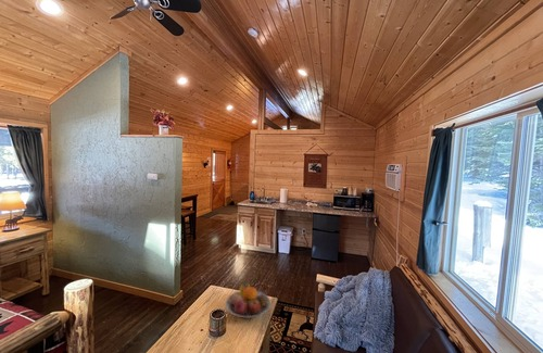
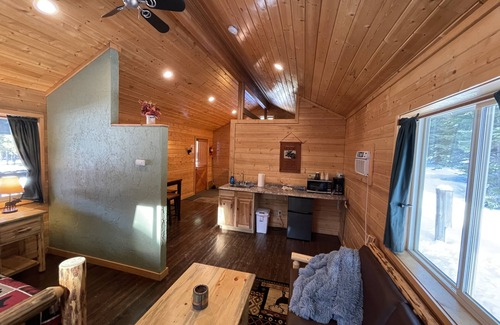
- fruit bowl [225,282,272,318]
